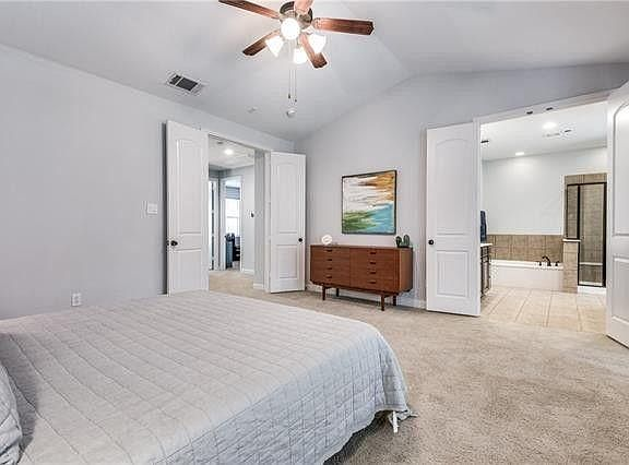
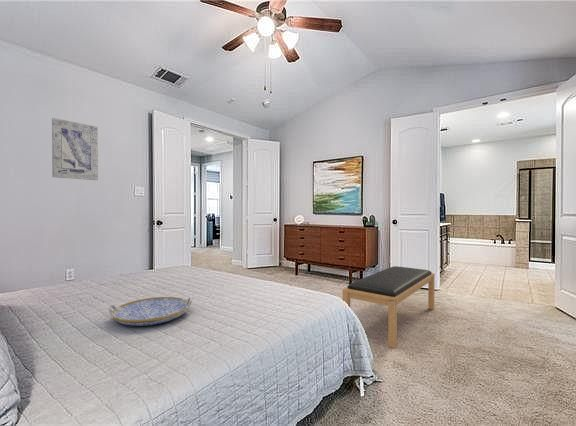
+ serving tray [107,296,194,327]
+ bench [341,265,436,349]
+ wall art [51,117,99,181]
